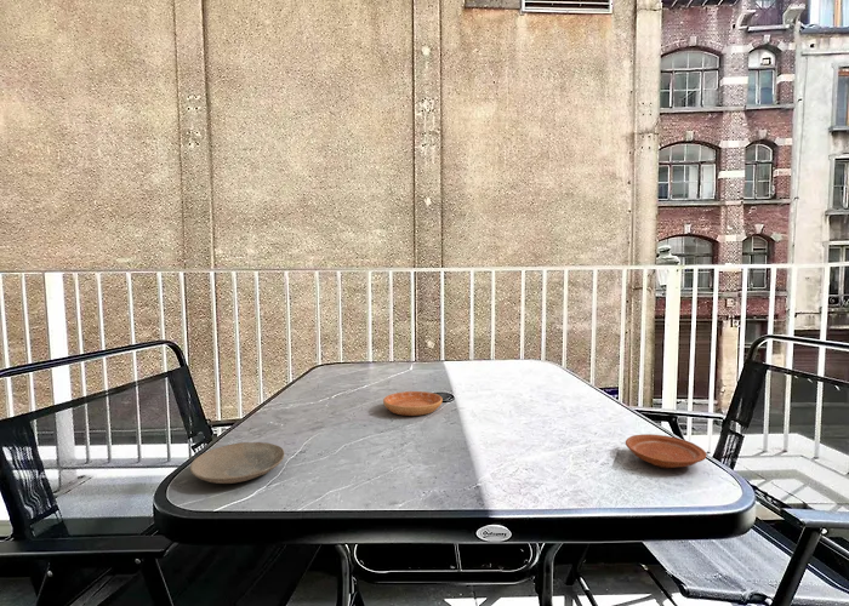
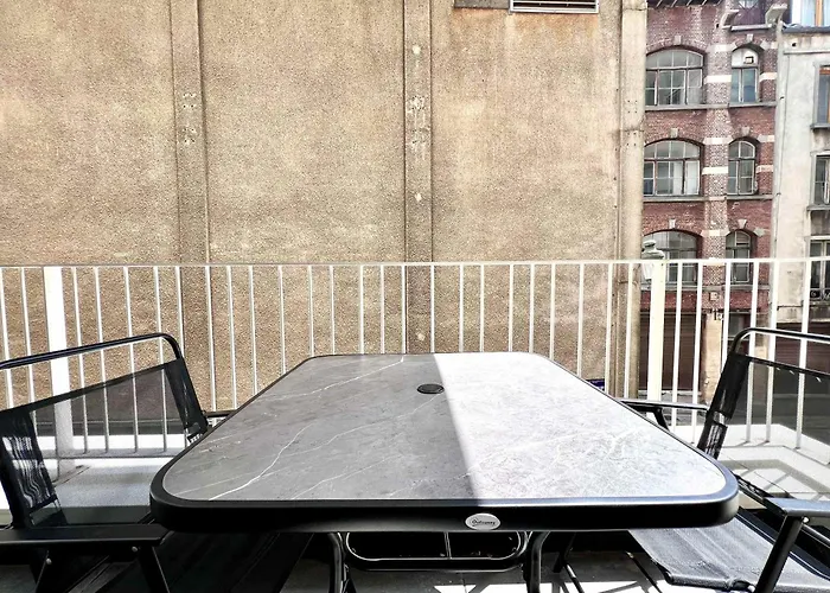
- plate [625,433,707,469]
- plate [189,441,285,485]
- saucer [382,390,444,417]
